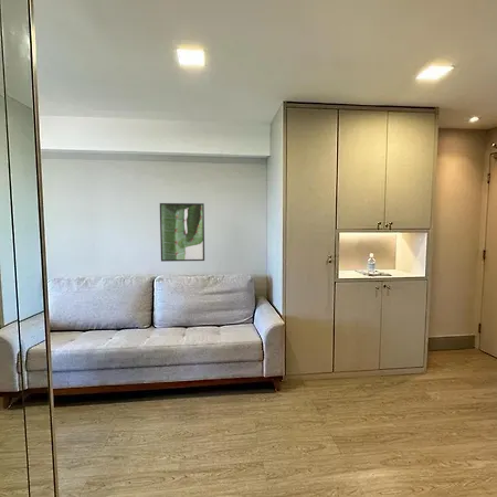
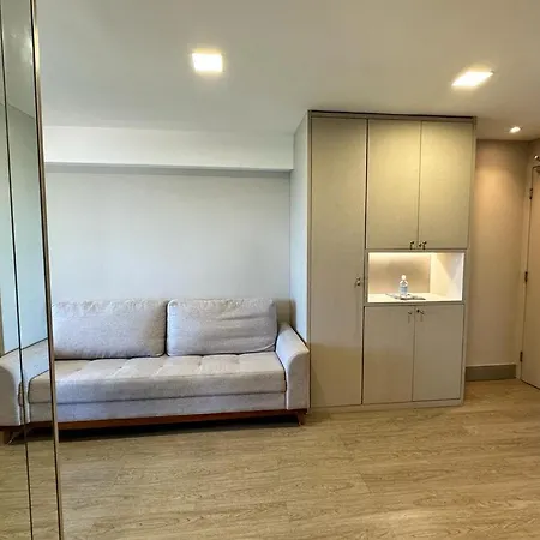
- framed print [159,202,205,263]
